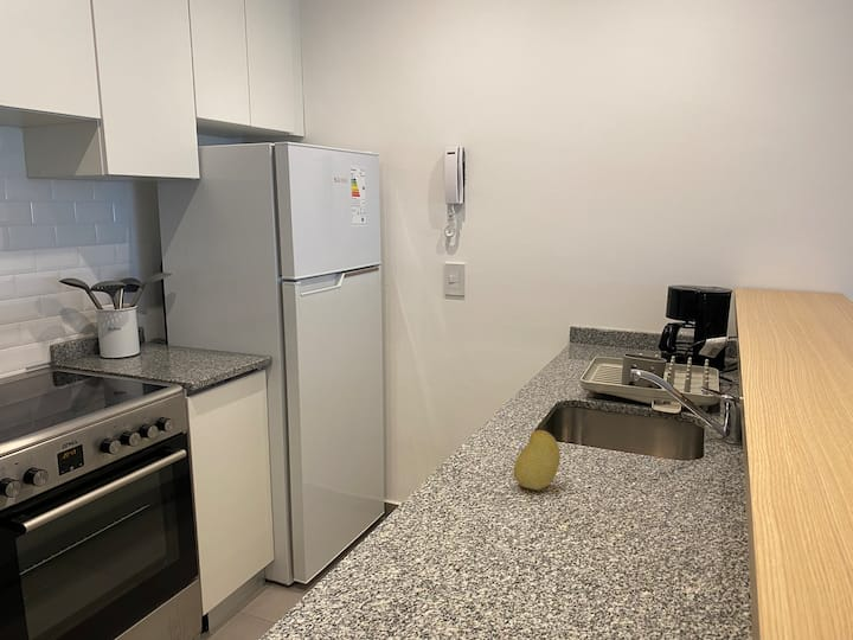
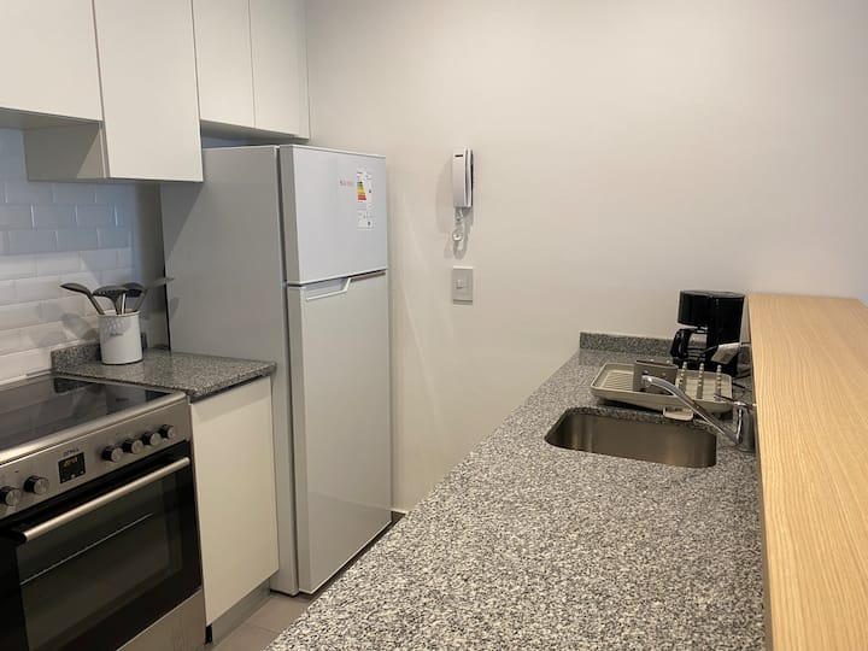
- fruit [513,429,562,491]
